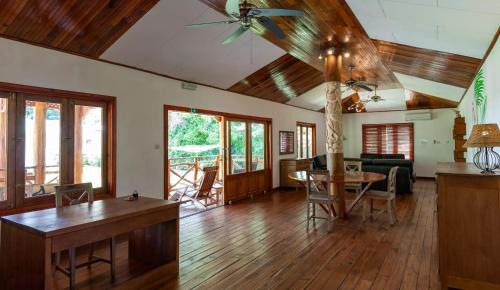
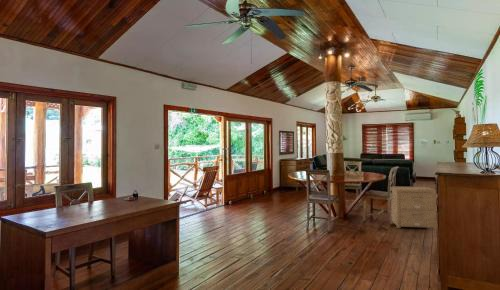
+ side table [390,185,437,230]
